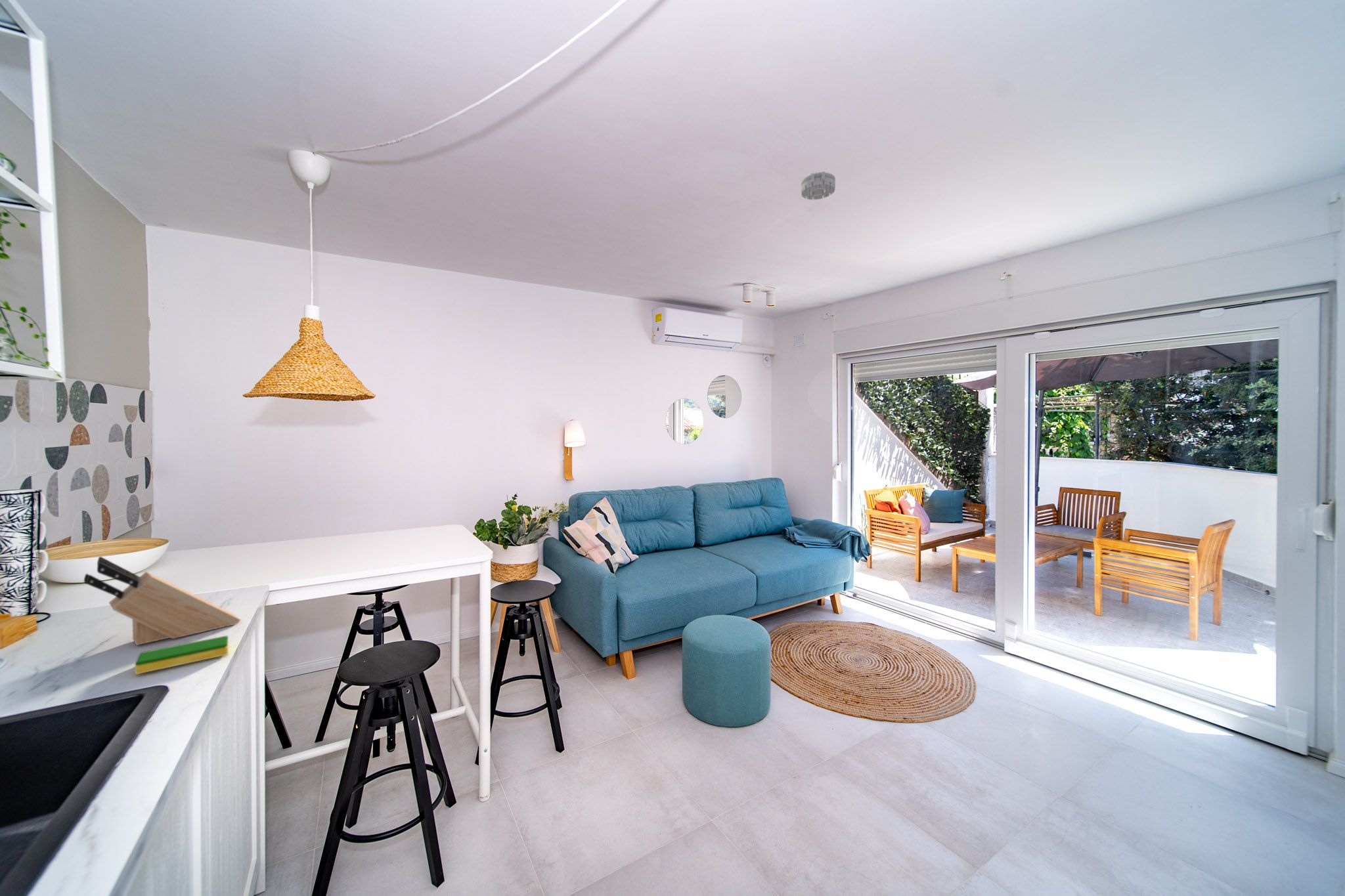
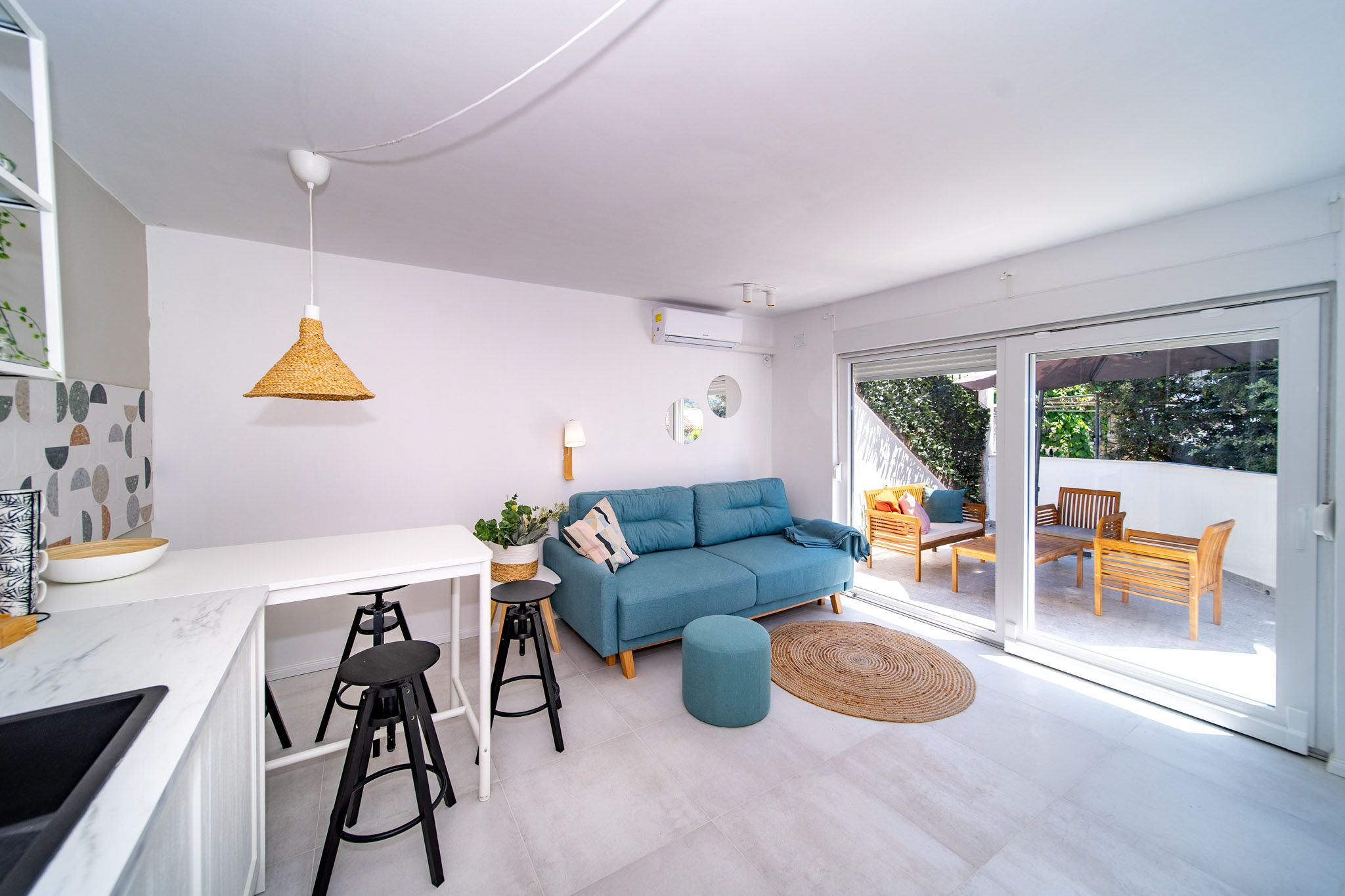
- knife block [83,556,241,646]
- dish sponge [135,635,229,675]
- smoke detector [801,171,836,200]
